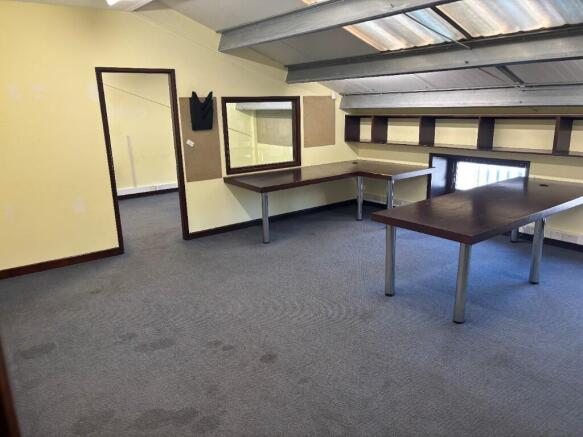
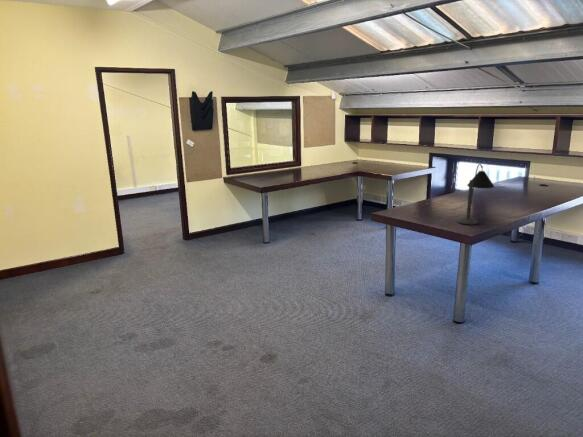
+ desk lamp [457,163,495,226]
